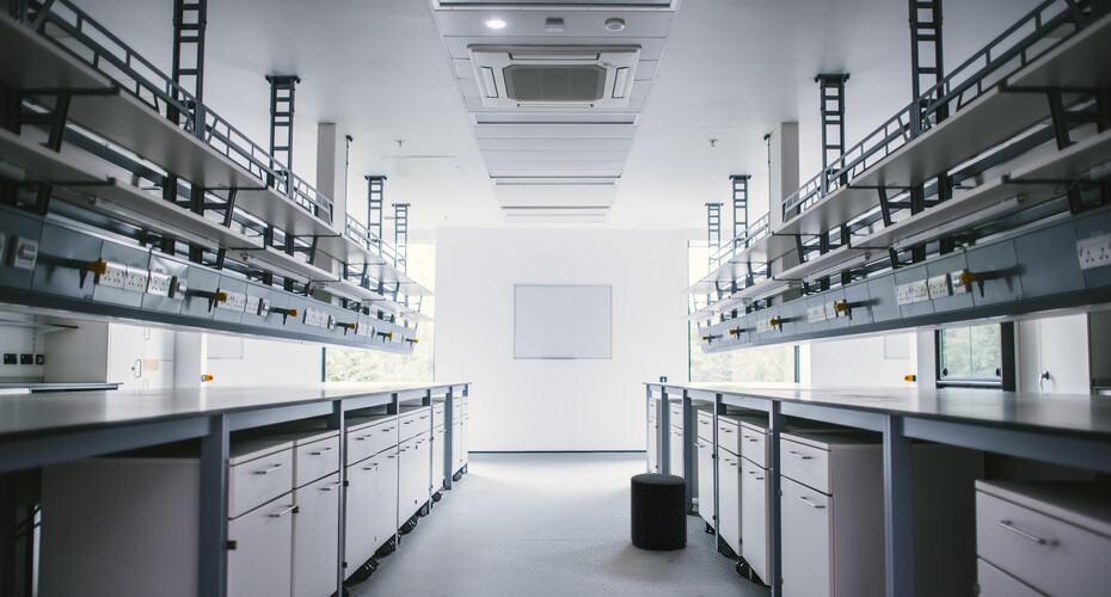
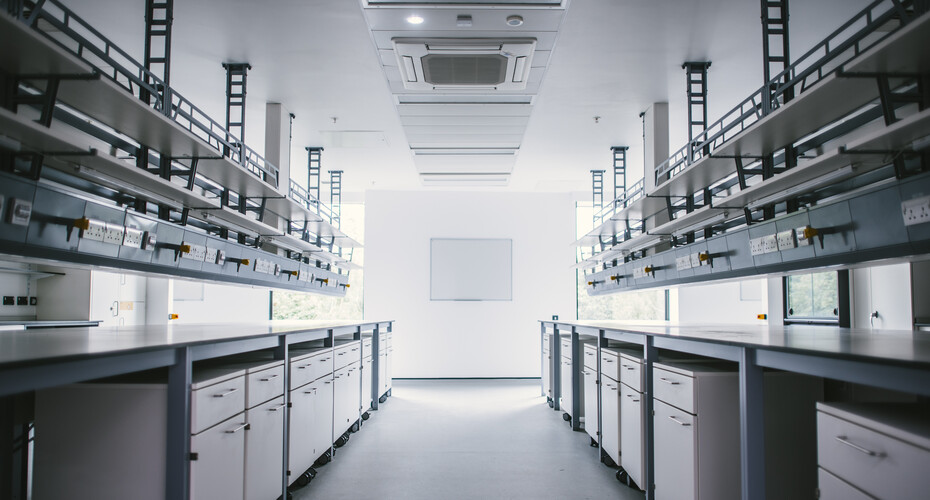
- stool [630,472,688,552]
